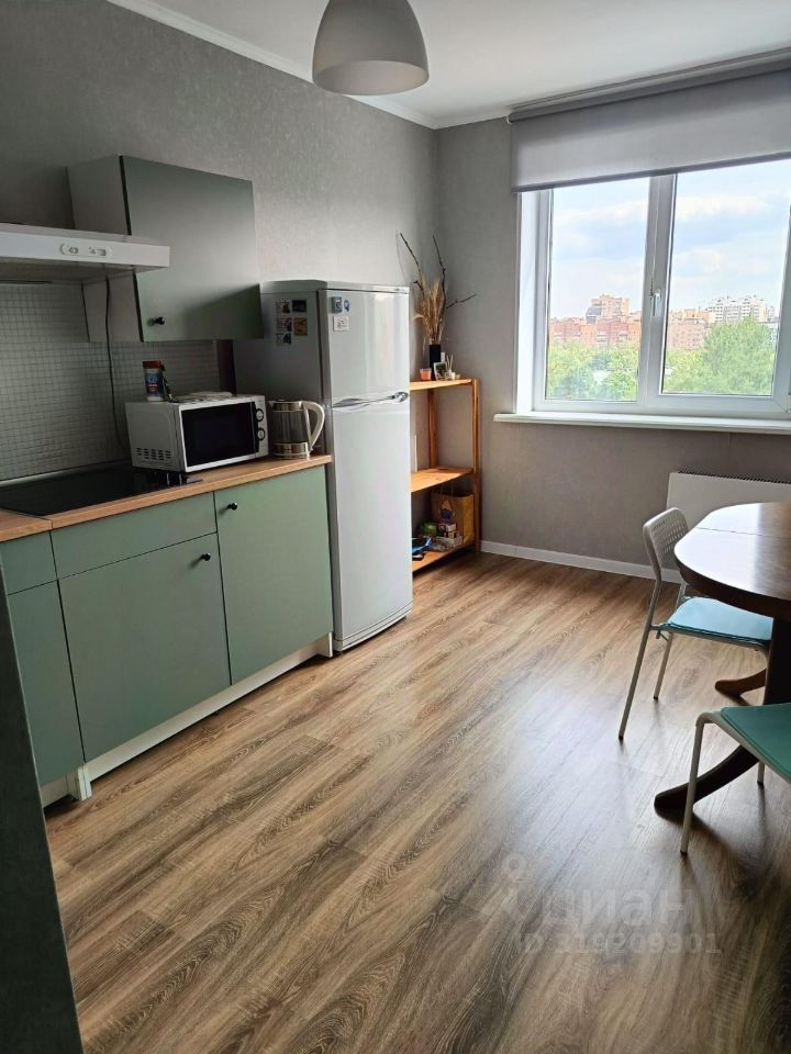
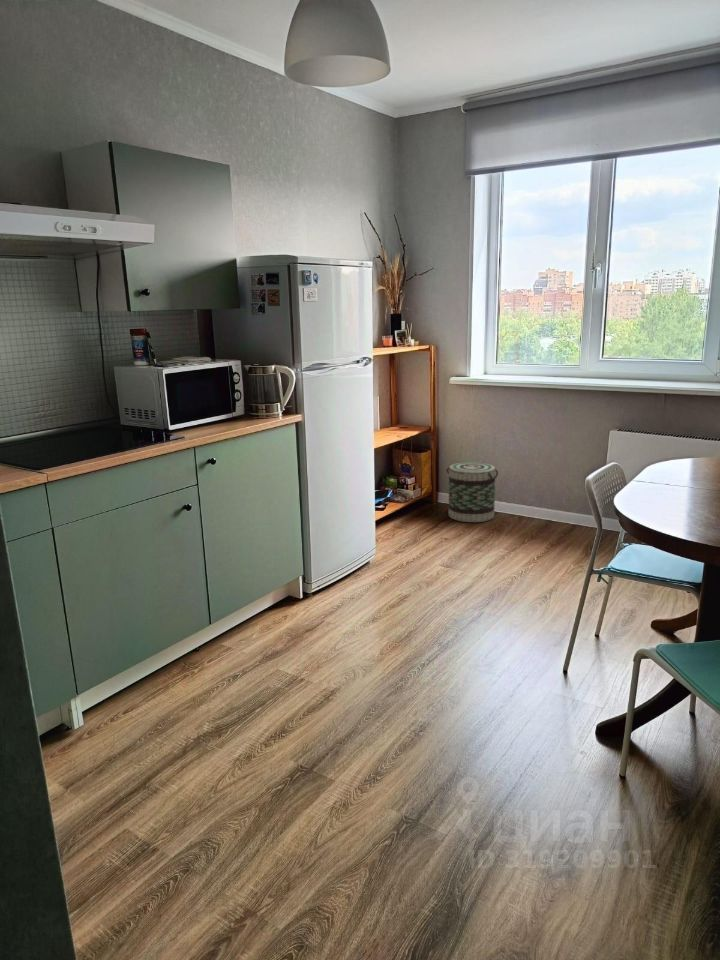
+ basket [446,460,499,523]
